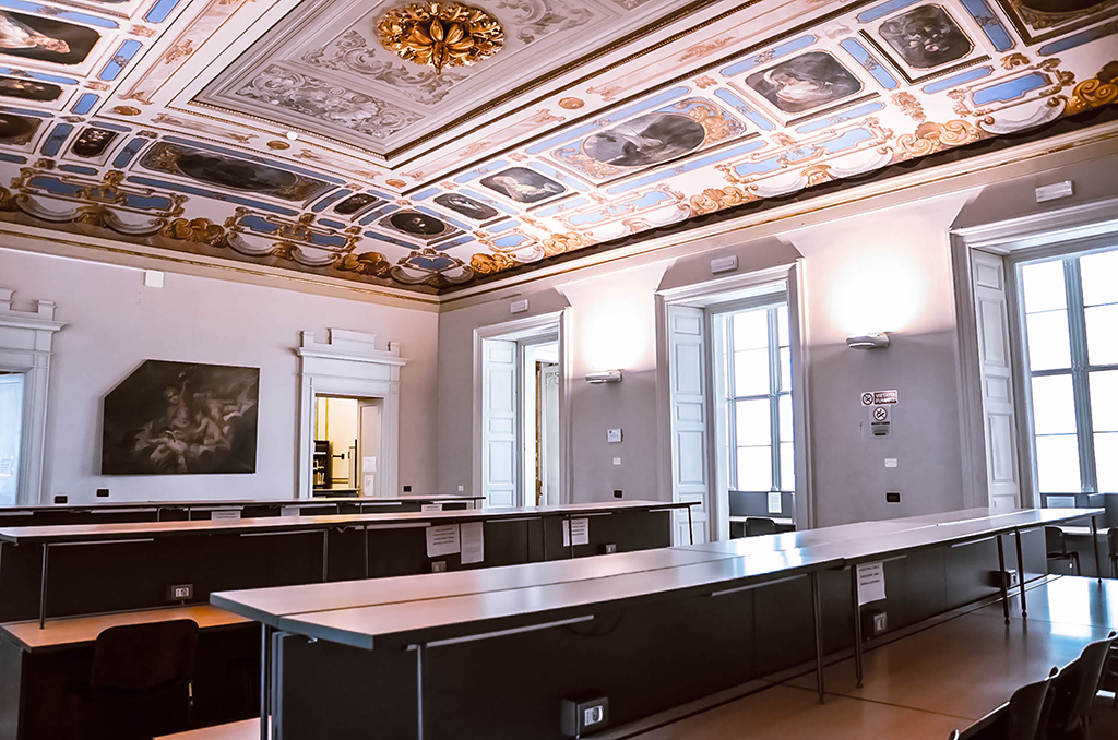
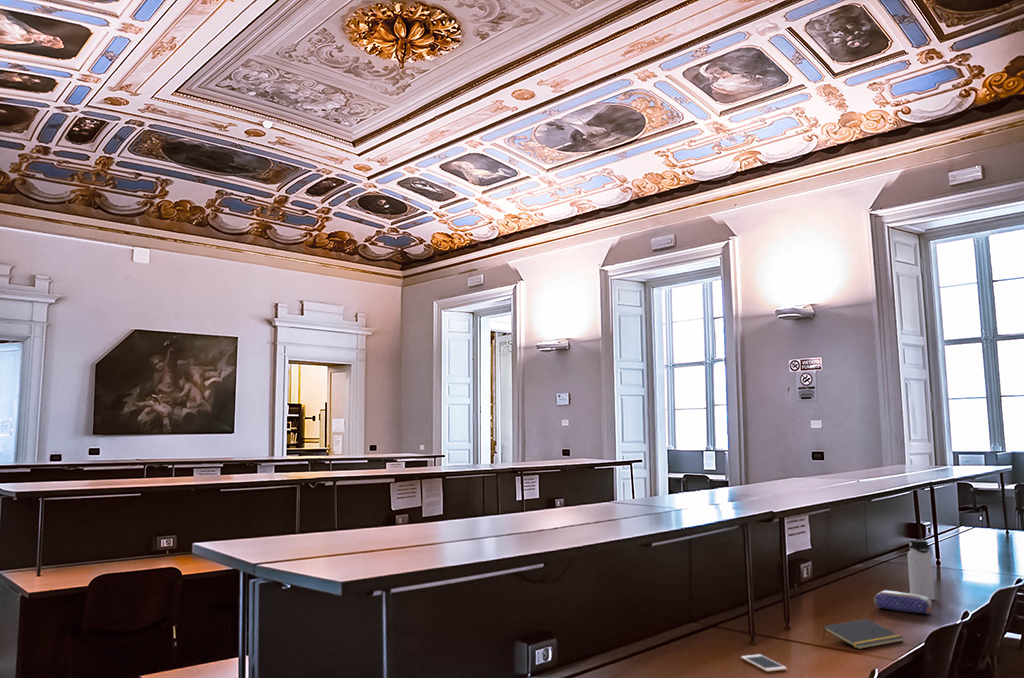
+ notepad [822,618,905,650]
+ water bottle [906,538,935,601]
+ pencil case [873,589,933,615]
+ cell phone [740,653,788,673]
